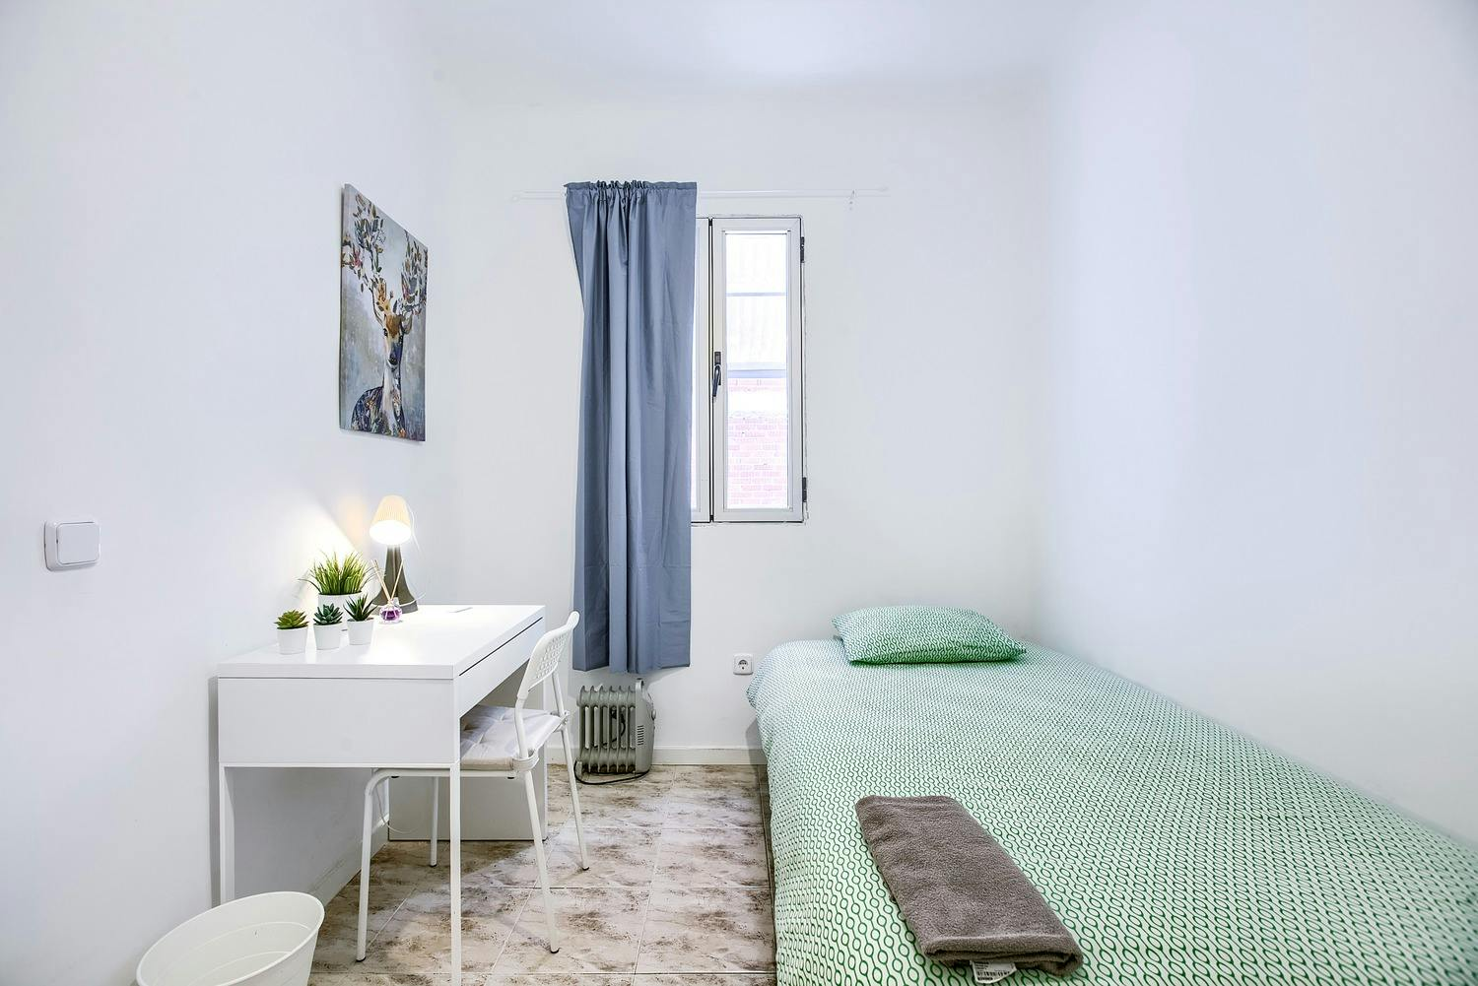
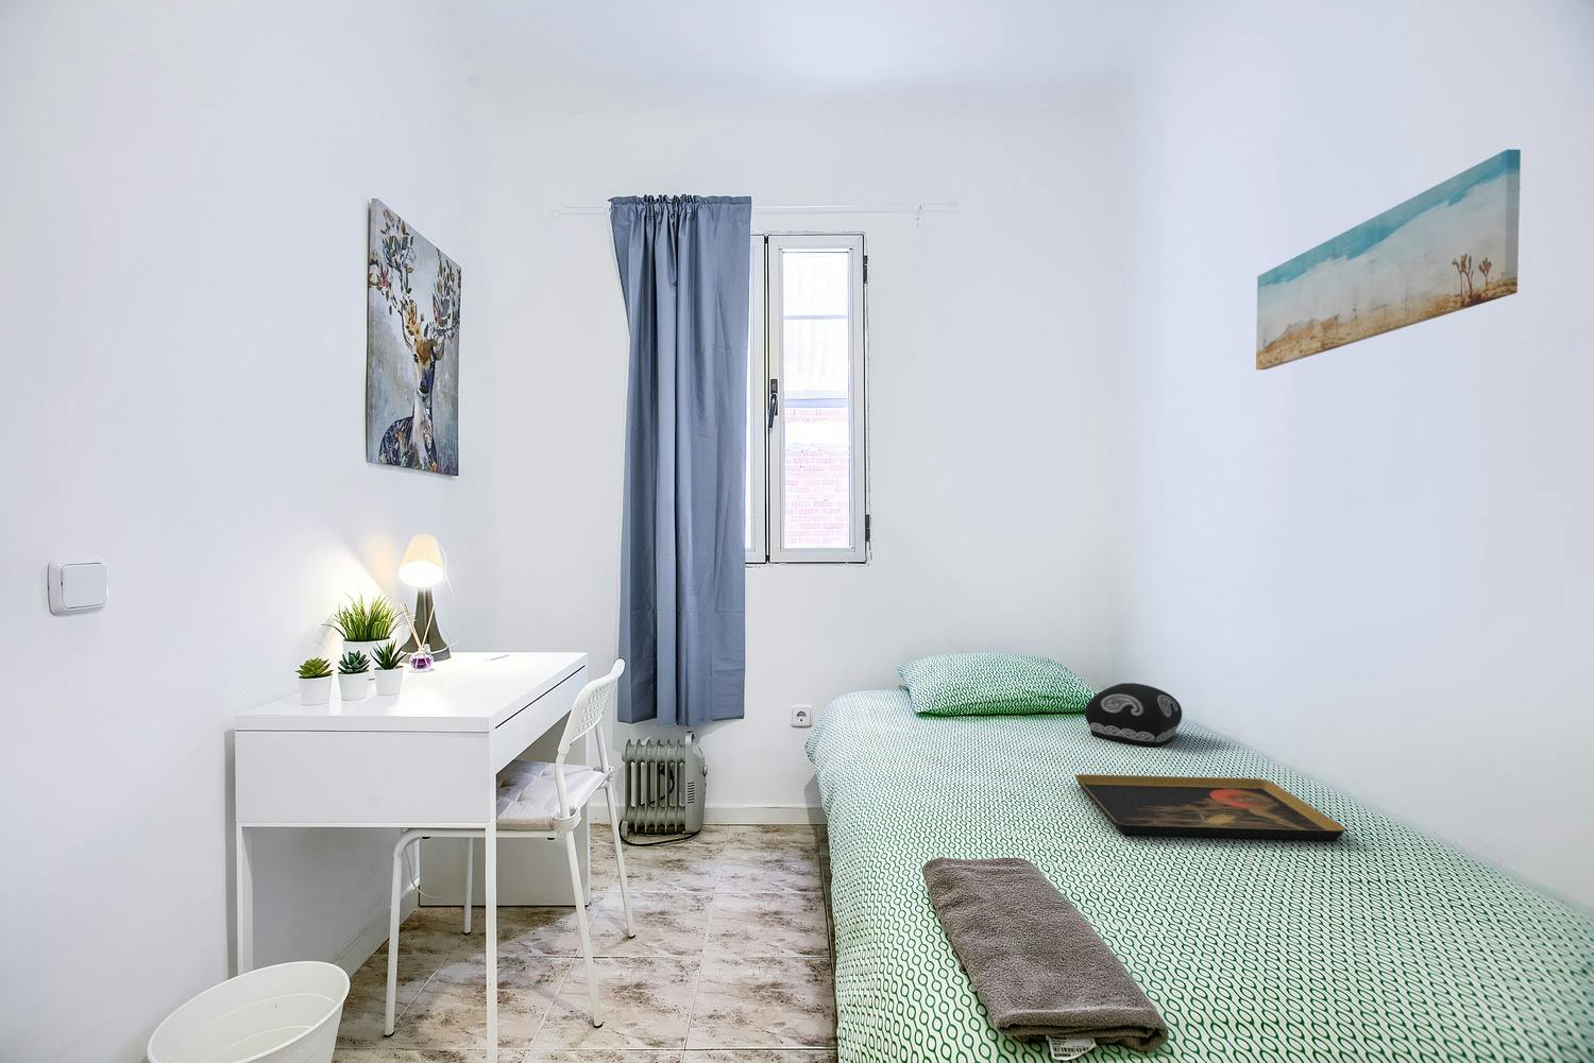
+ cushion [1084,682,1183,747]
+ decorative tray [1074,774,1346,841]
+ wall art [1255,148,1522,370]
